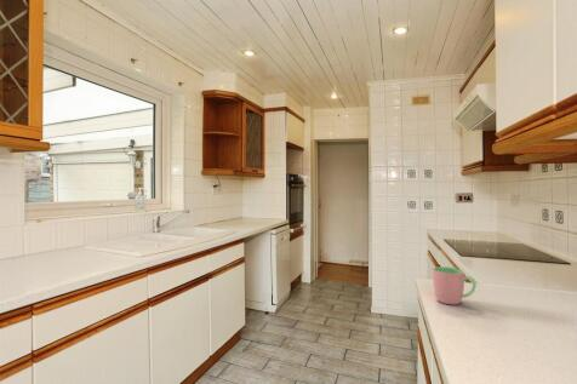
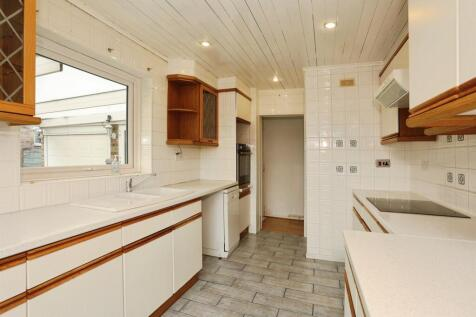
- cup [432,265,478,305]
